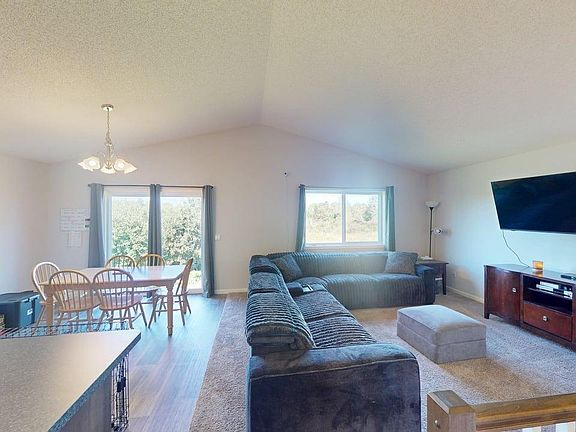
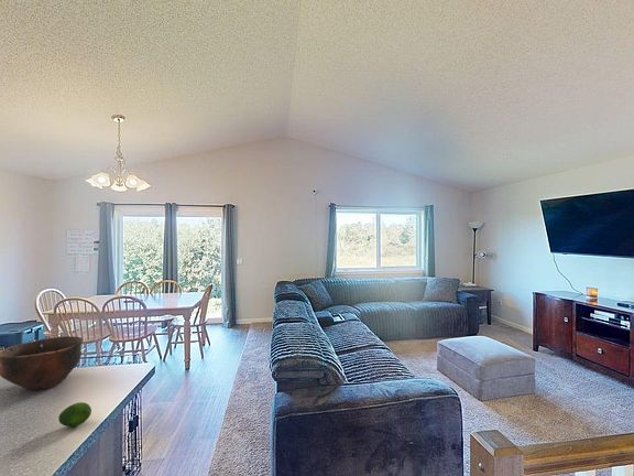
+ fruit [57,401,92,428]
+ bowl [0,335,84,391]
